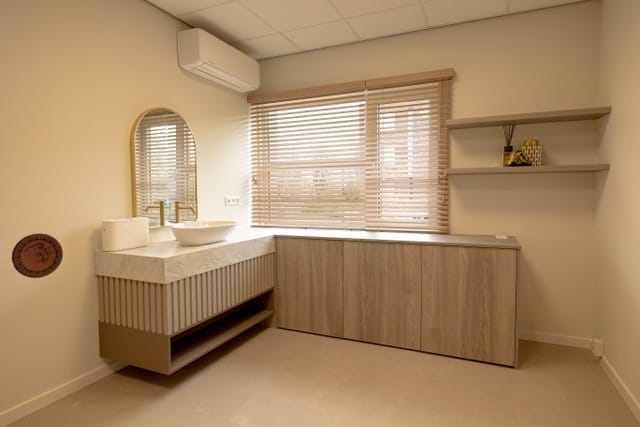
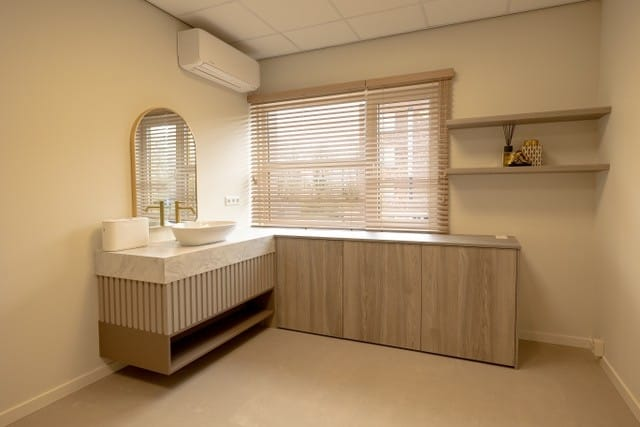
- decorative plate [11,233,64,279]
